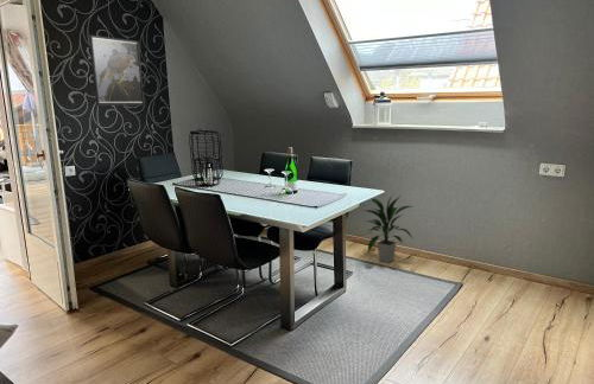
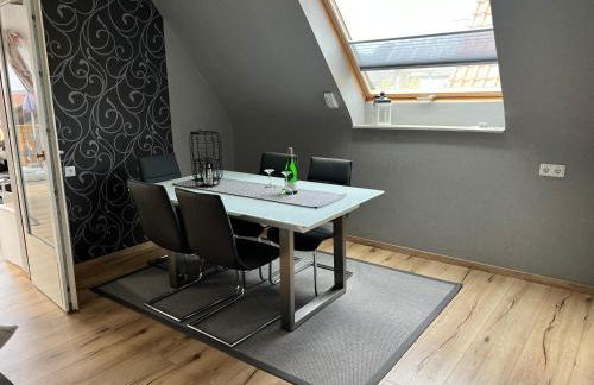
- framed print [88,34,145,107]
- indoor plant [361,194,415,263]
